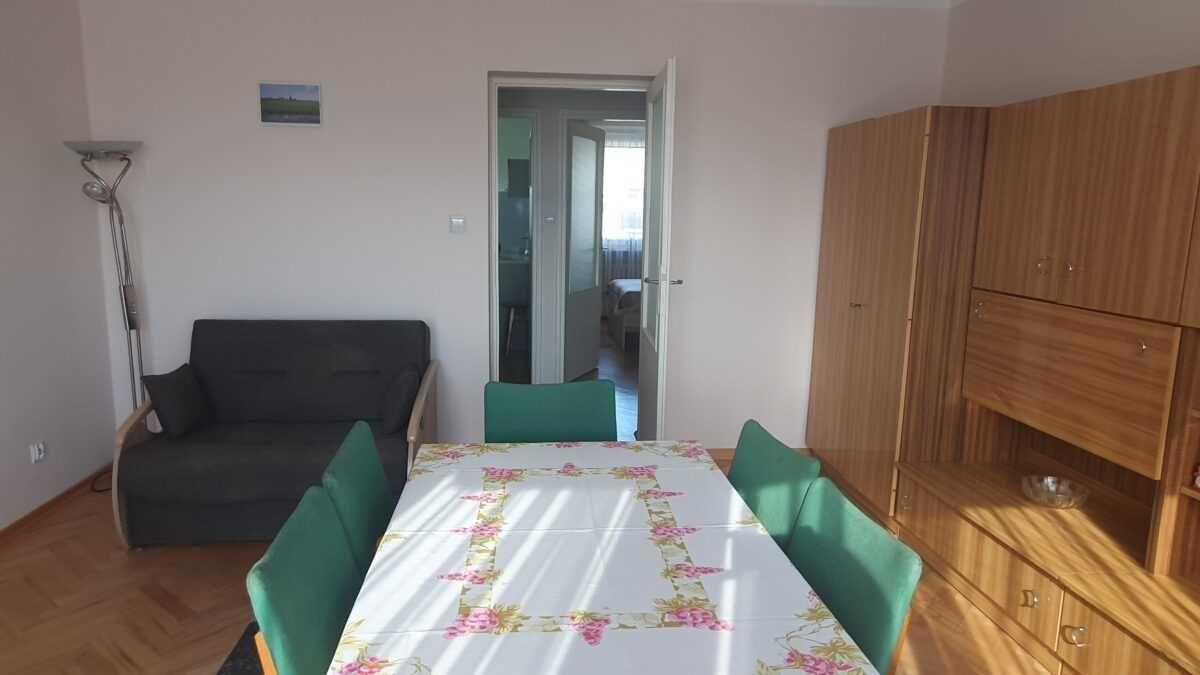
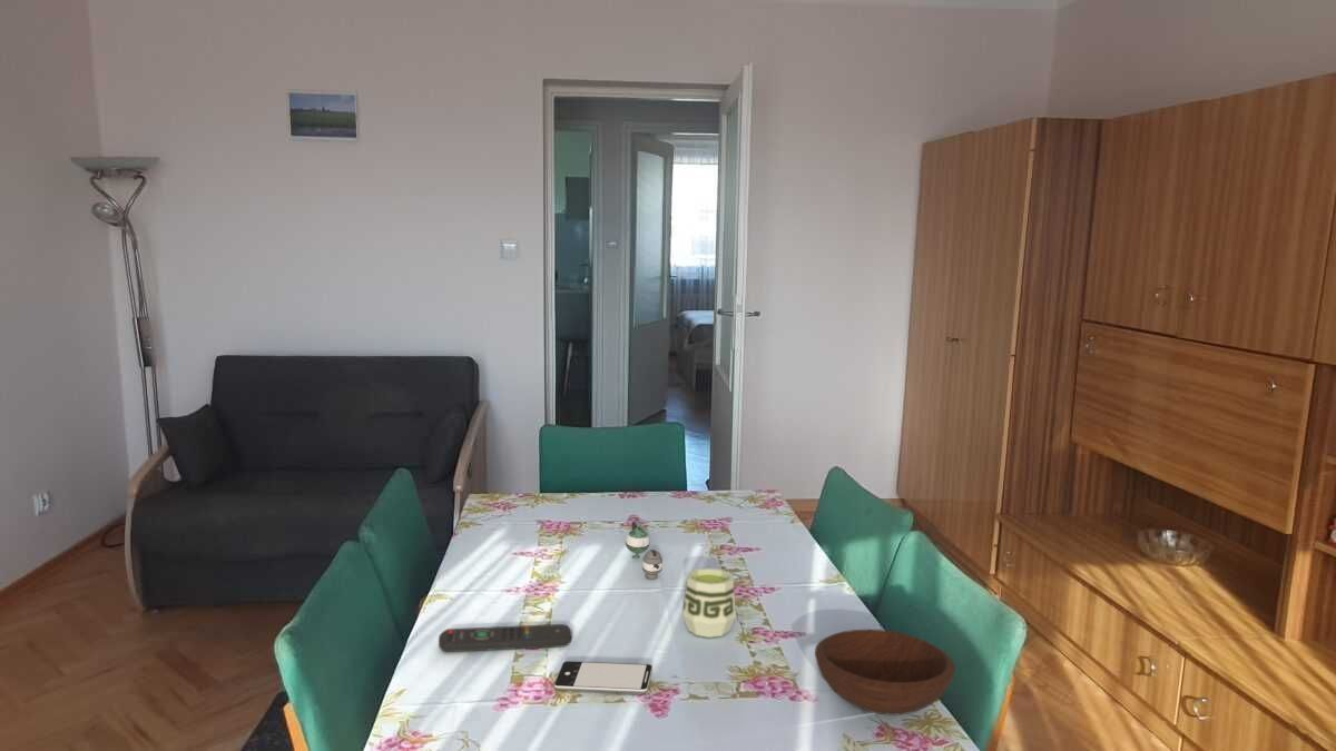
+ cup [682,567,737,639]
+ remote control [438,623,573,653]
+ smartphone [553,660,654,694]
+ teapot [625,521,664,580]
+ bowl [814,629,956,717]
